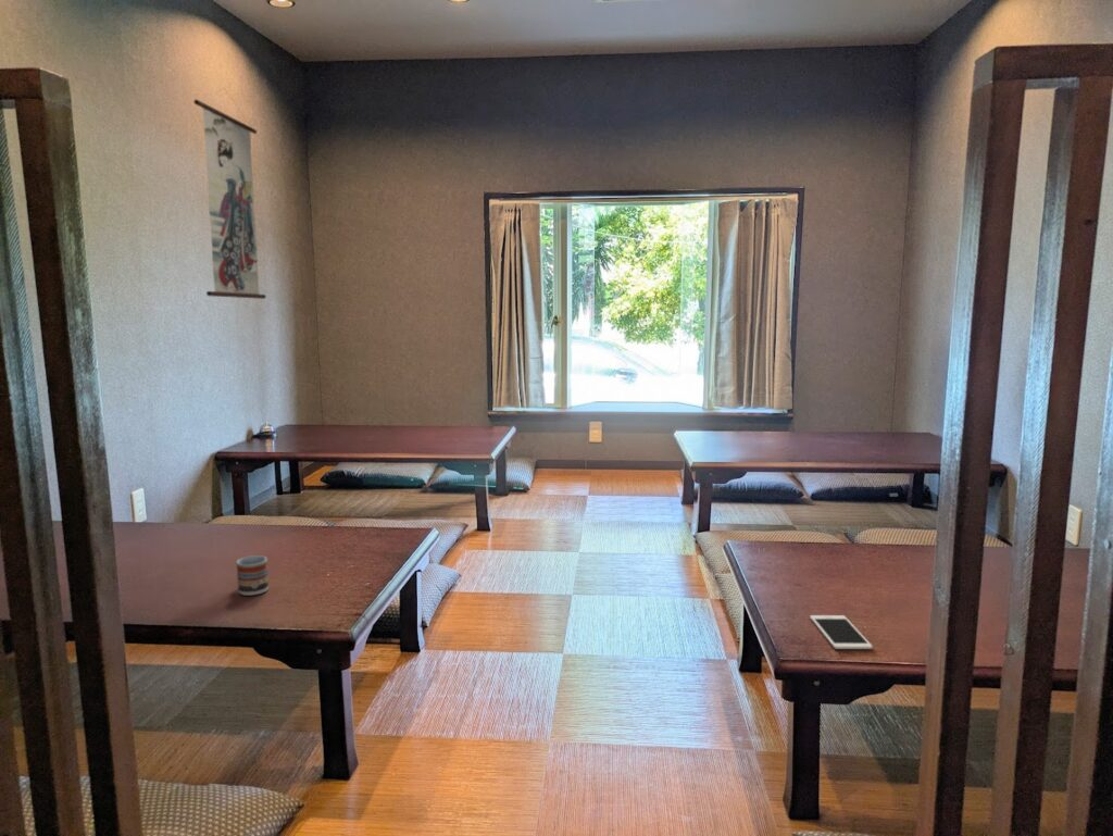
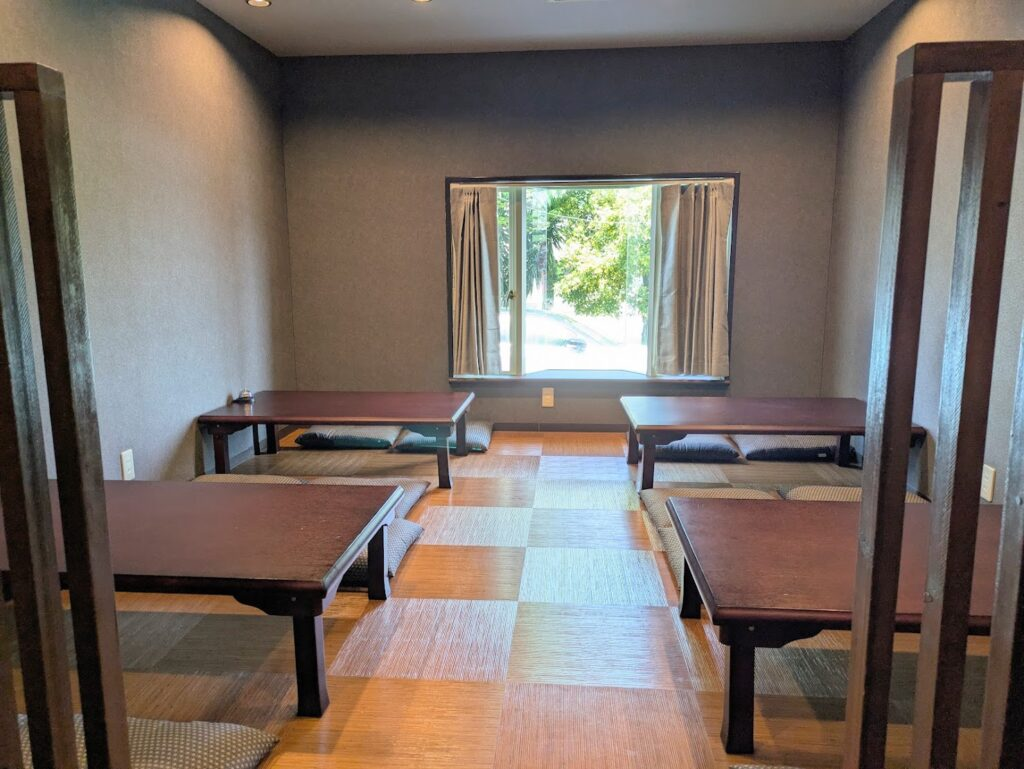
- wall scroll [192,87,267,300]
- cell phone [809,614,874,650]
- cup [235,554,270,597]
